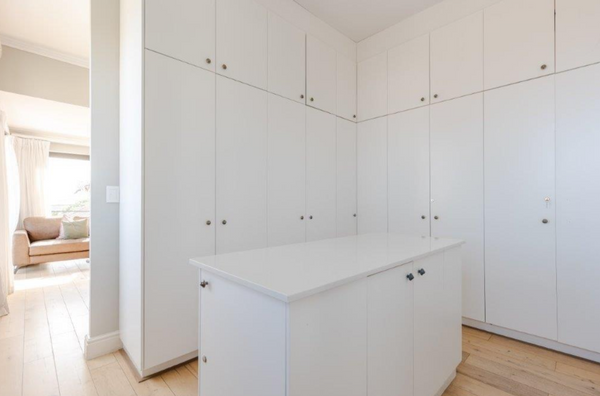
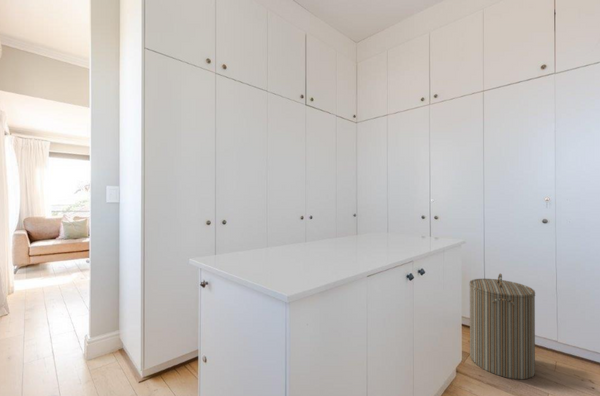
+ laundry hamper [468,273,536,380]
